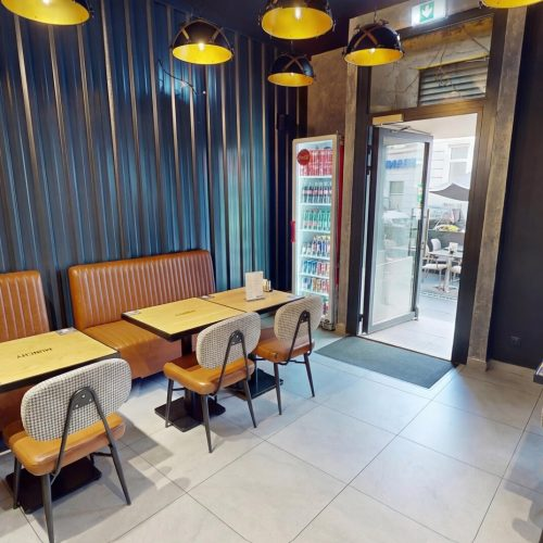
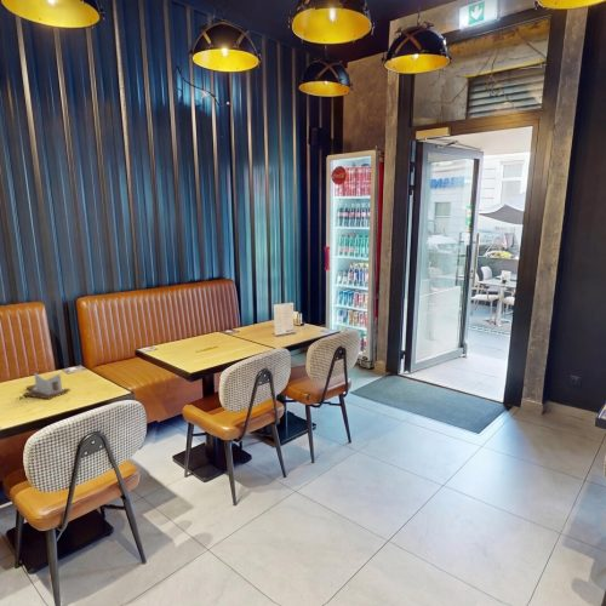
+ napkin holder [22,372,72,401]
